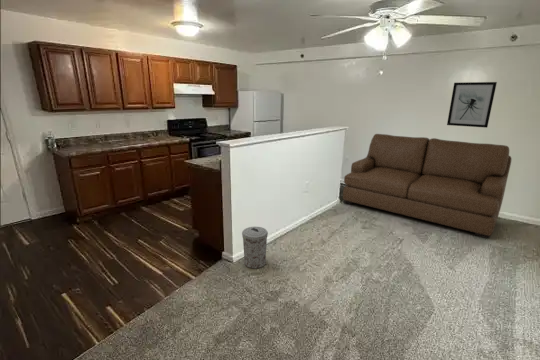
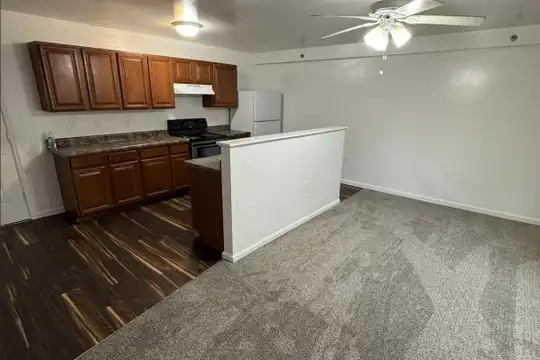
- trash can [241,226,269,269]
- wall art [446,81,498,129]
- sofa [342,133,513,240]
